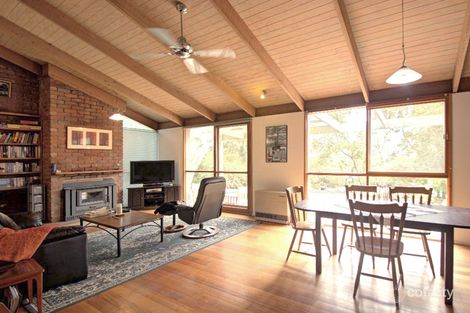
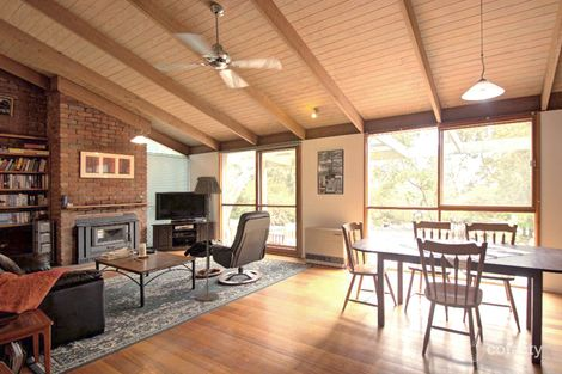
+ floor lamp [193,176,222,302]
